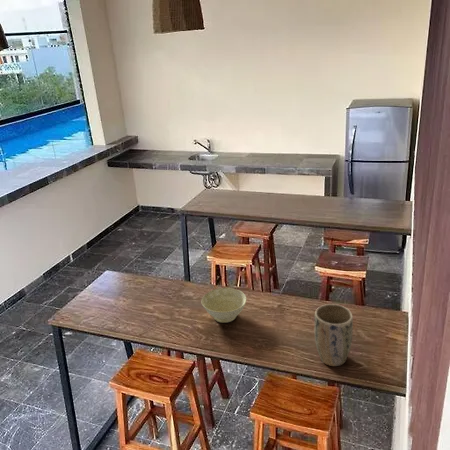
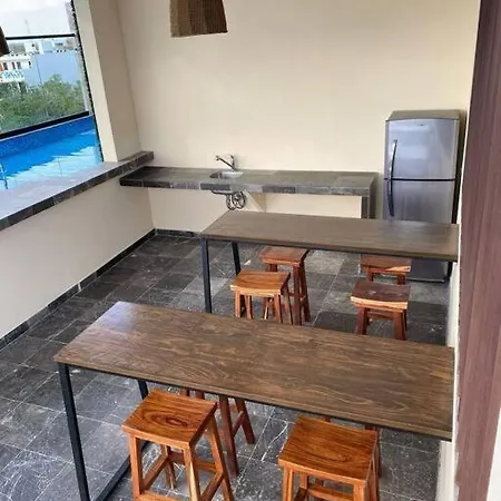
- bowl [200,287,248,324]
- plant pot [314,303,354,367]
